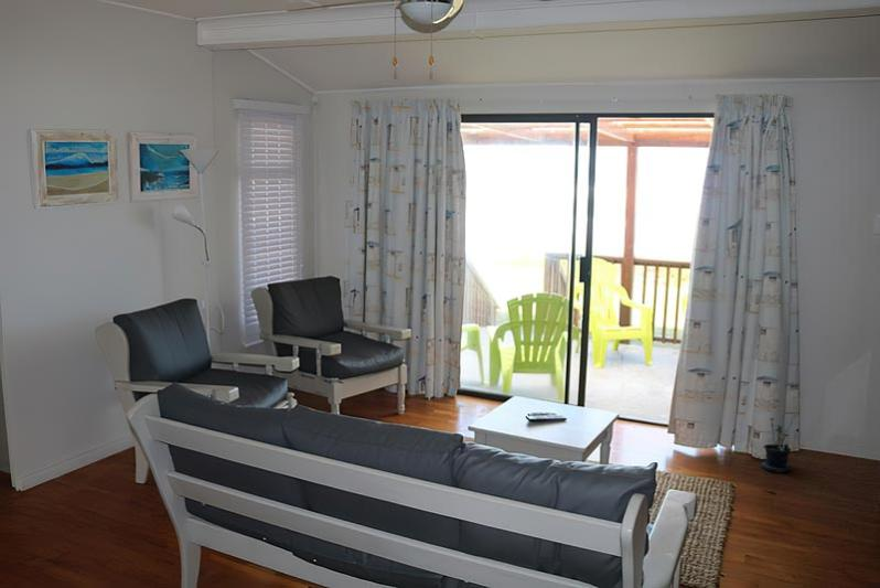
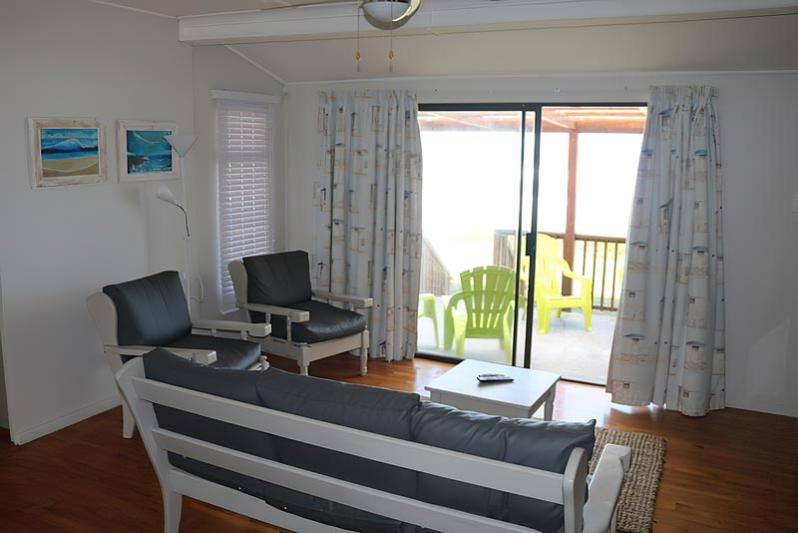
- potted plant [758,417,793,473]
